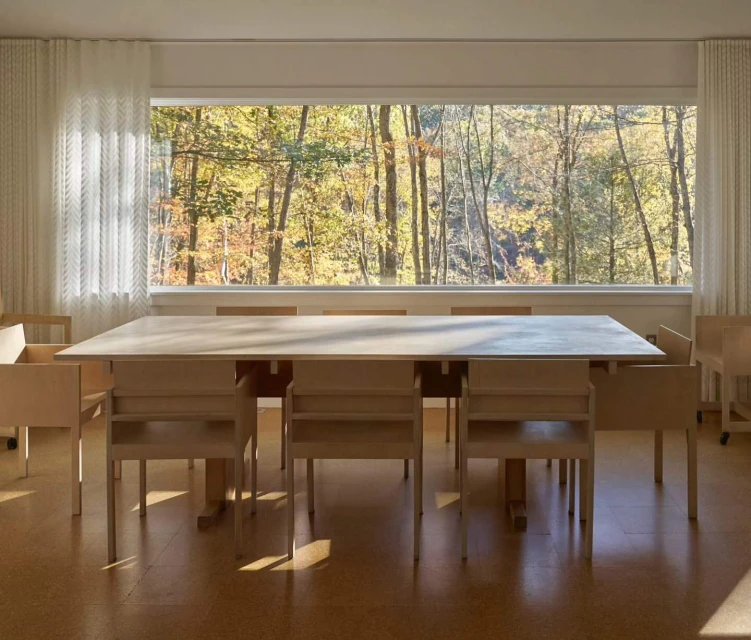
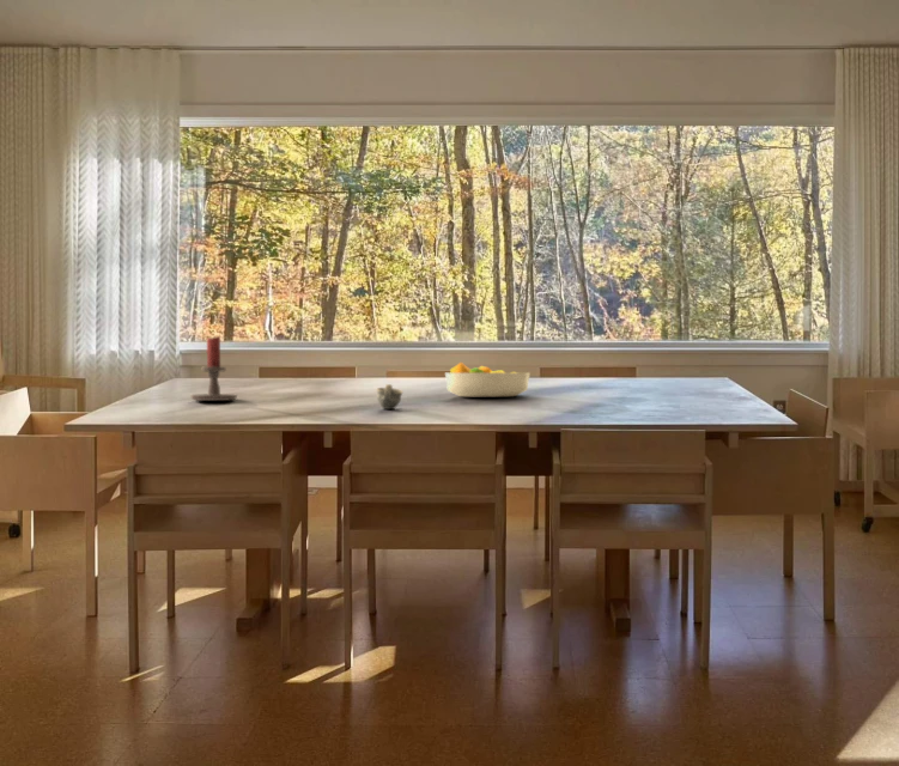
+ fruit bowl [444,361,531,397]
+ cup [376,383,403,411]
+ candle holder [189,335,238,402]
